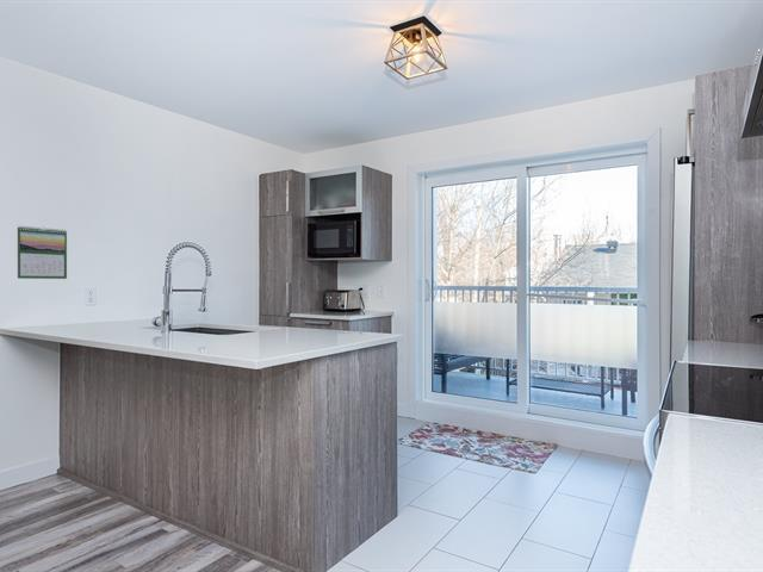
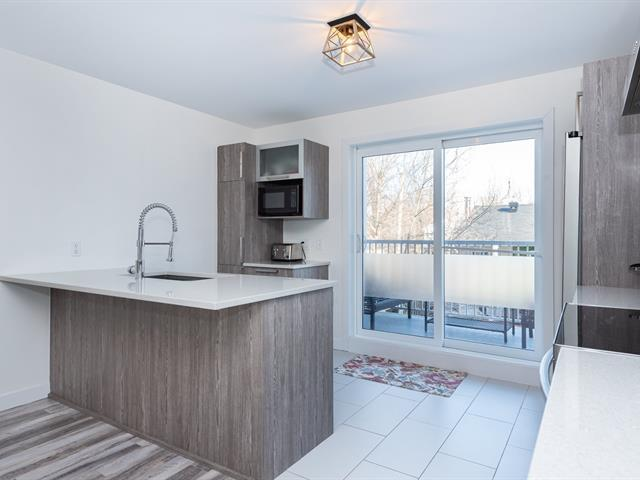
- calendar [17,225,68,280]
